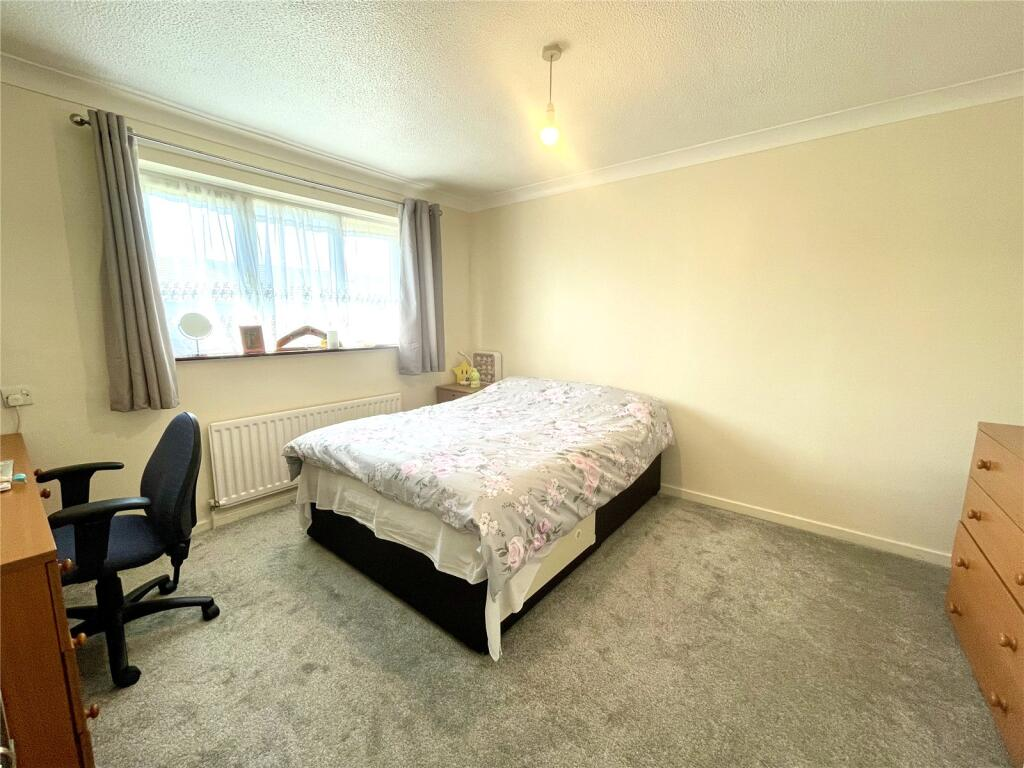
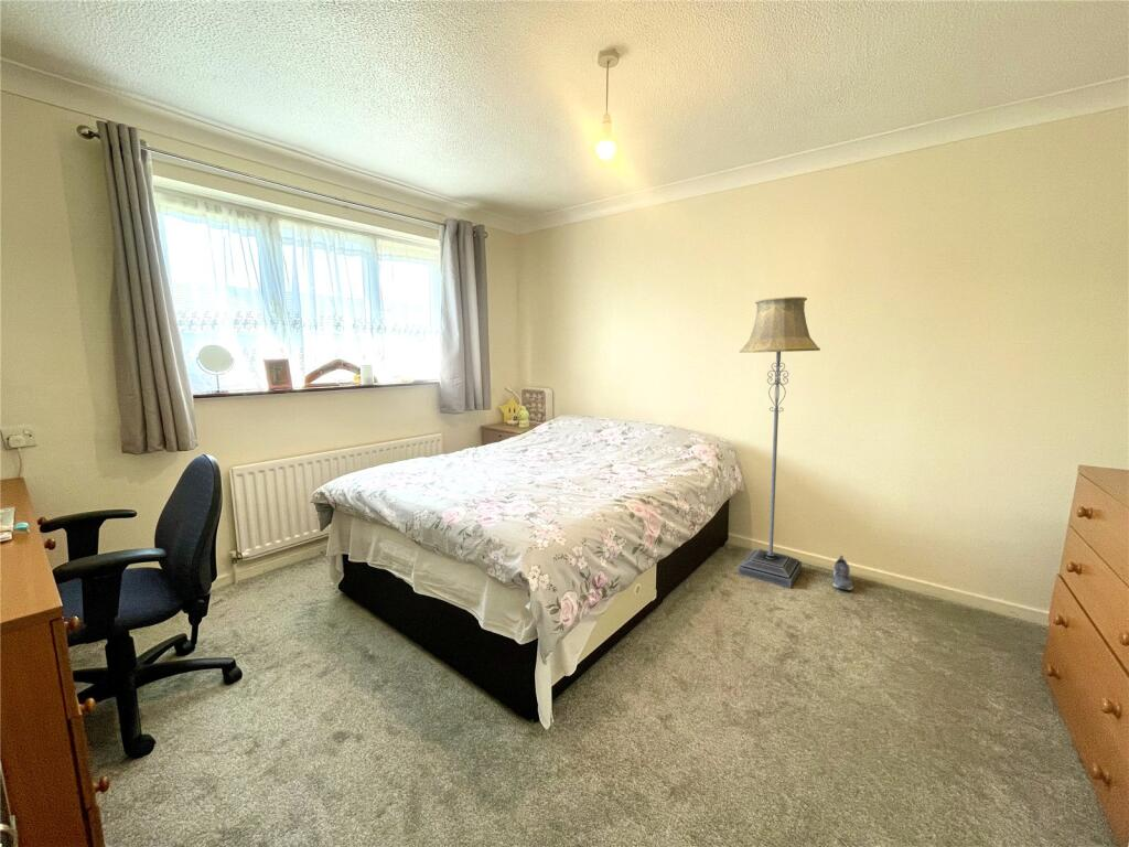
+ shoe [832,555,854,591]
+ floor lamp [736,296,821,589]
